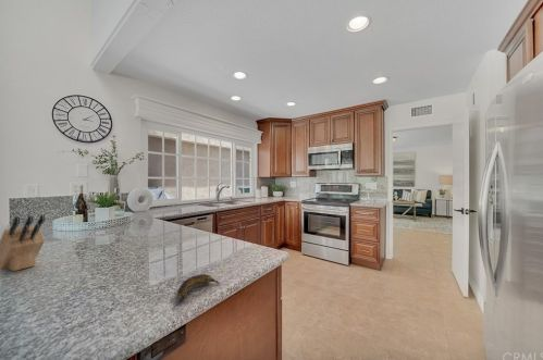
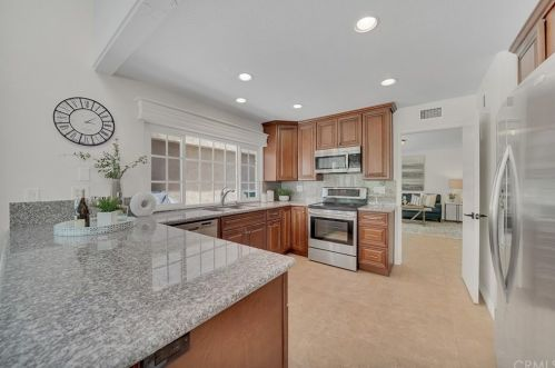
- knife block [0,214,46,272]
- banana [176,273,221,301]
